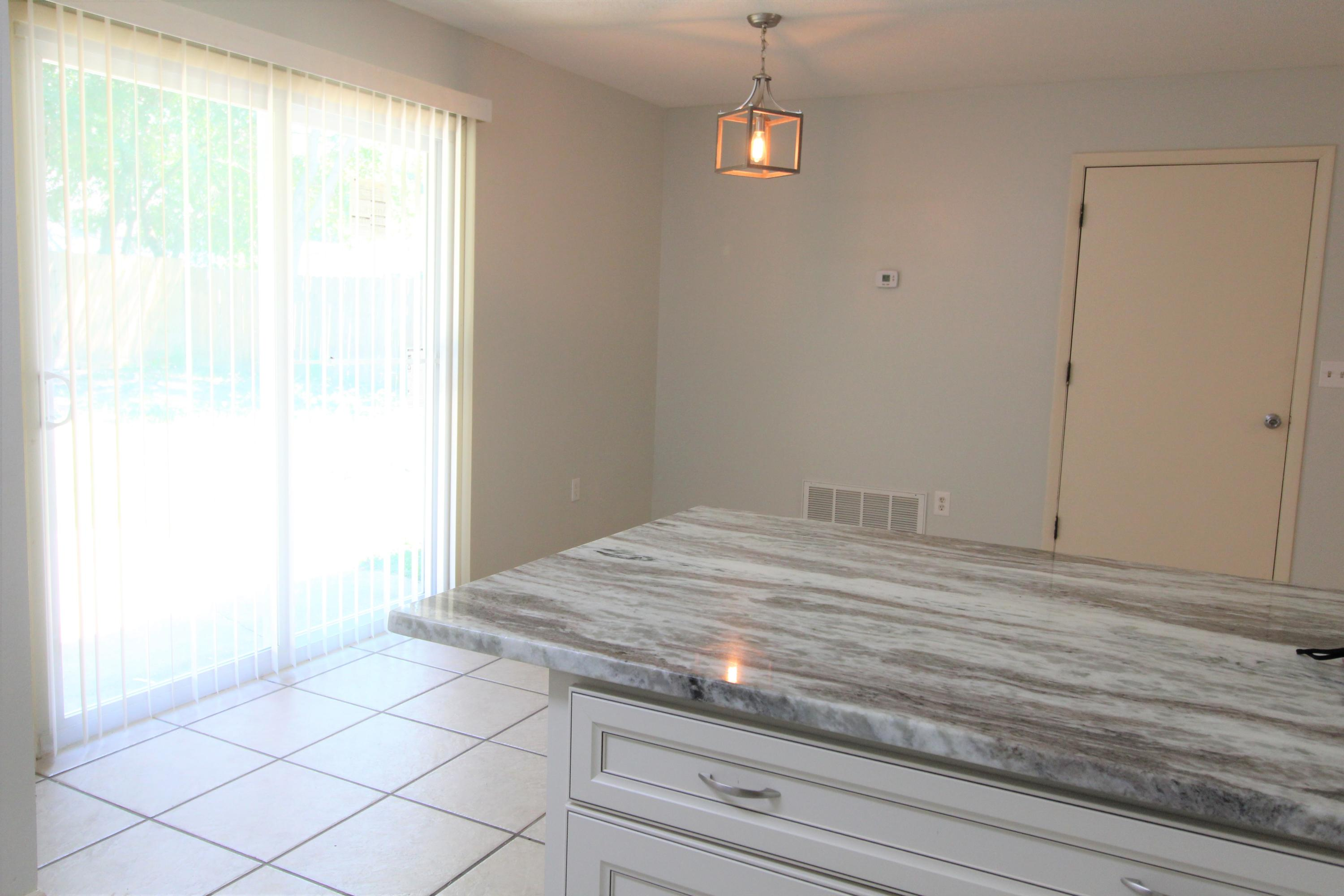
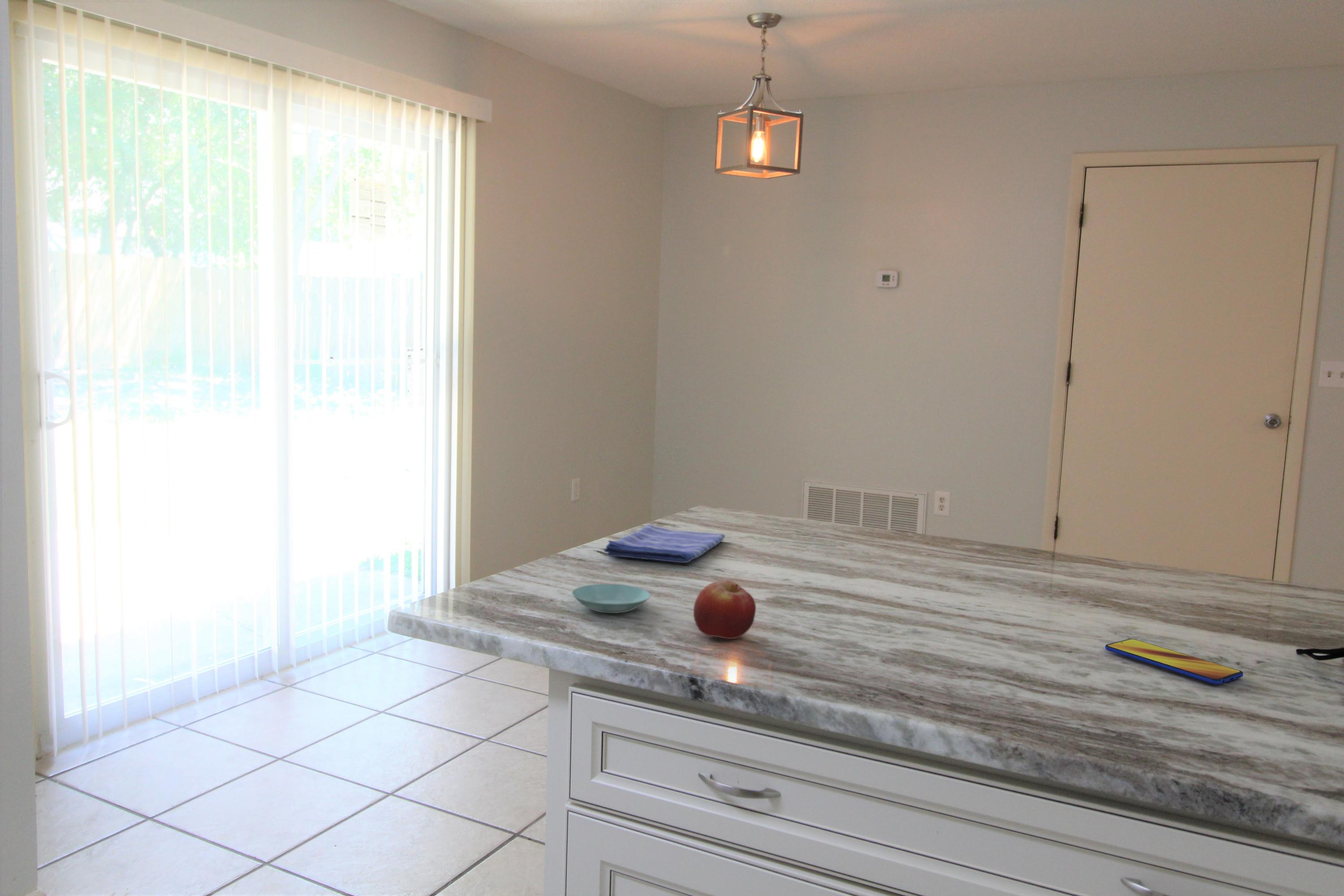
+ smartphone [1105,638,1244,685]
+ fruit [693,580,756,639]
+ saucer [571,583,651,614]
+ dish towel [603,524,726,563]
